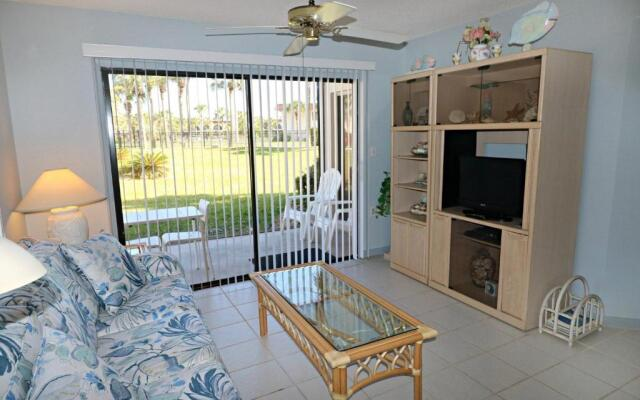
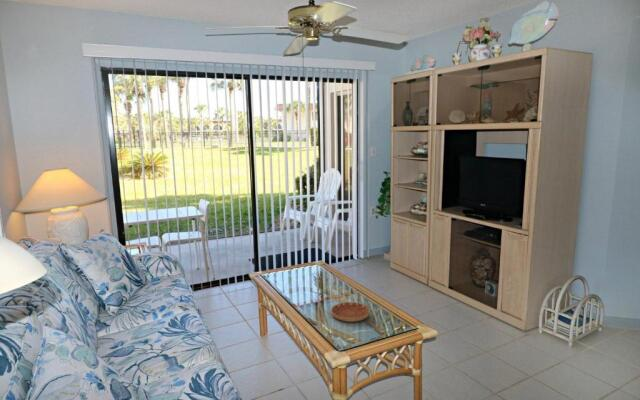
+ saucer [330,301,371,323]
